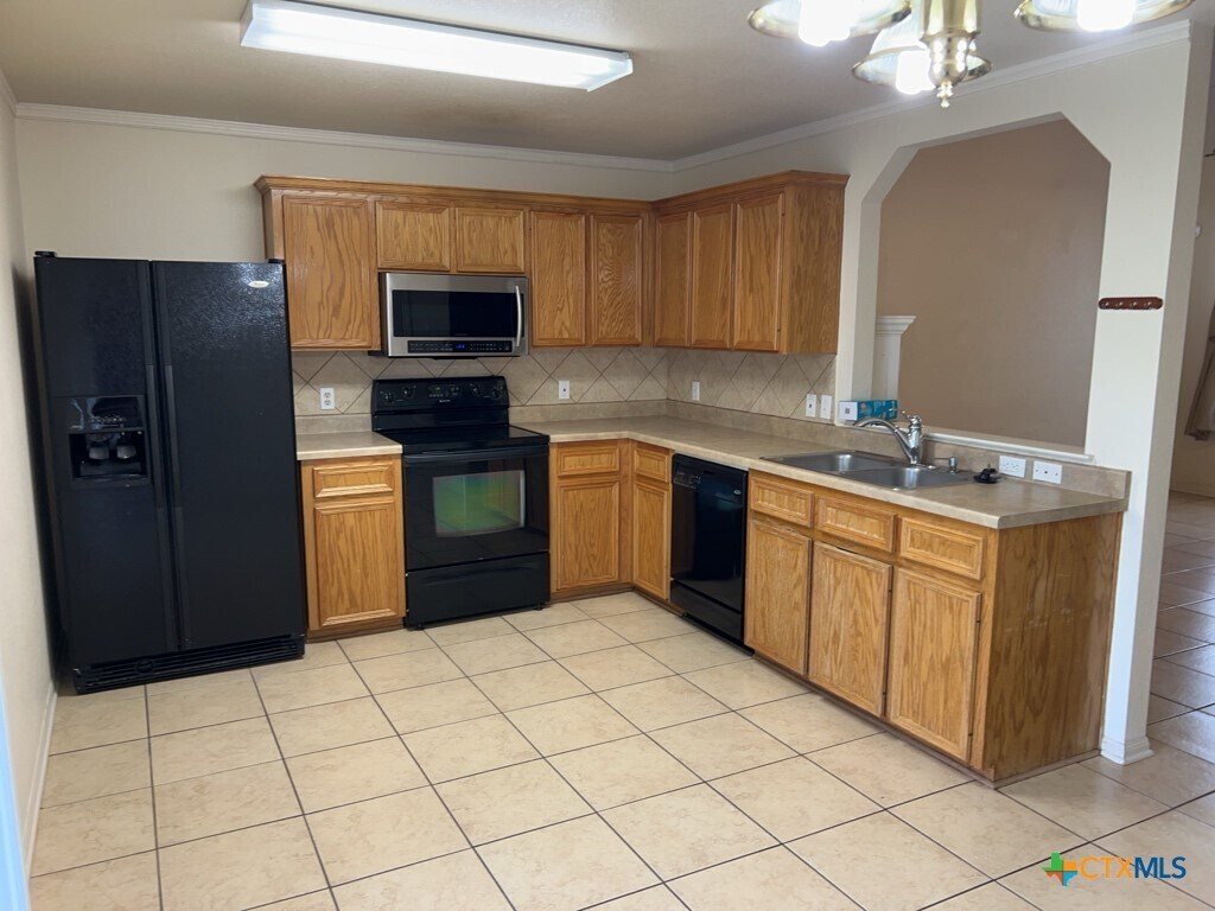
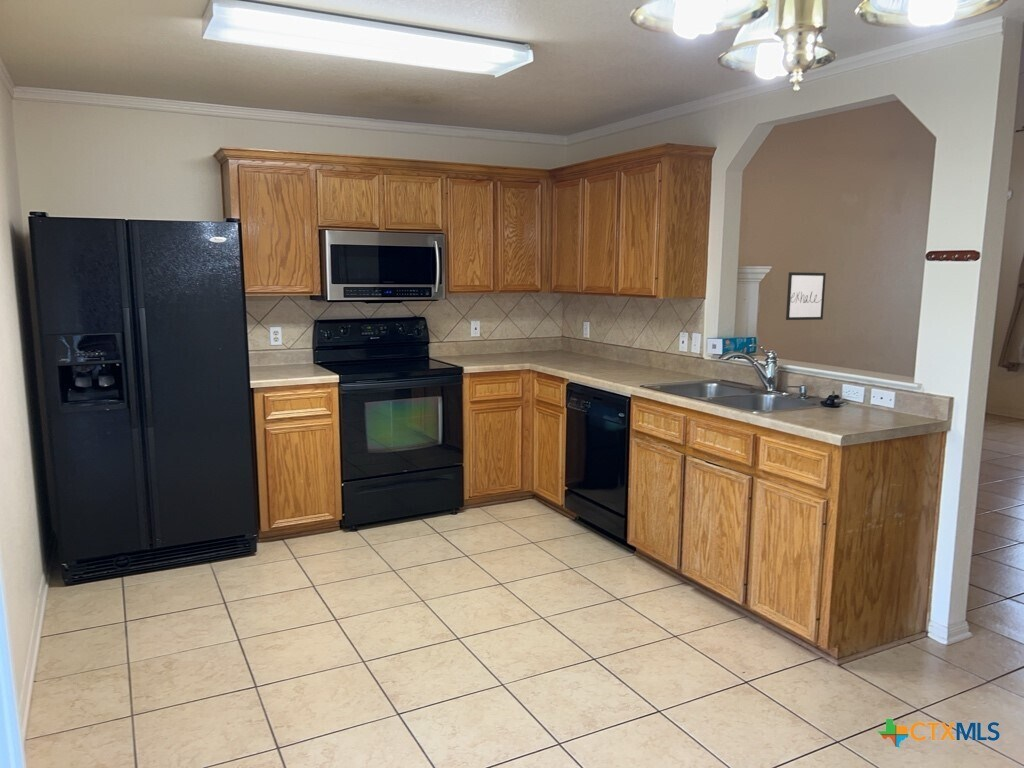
+ wall art [785,271,827,321]
